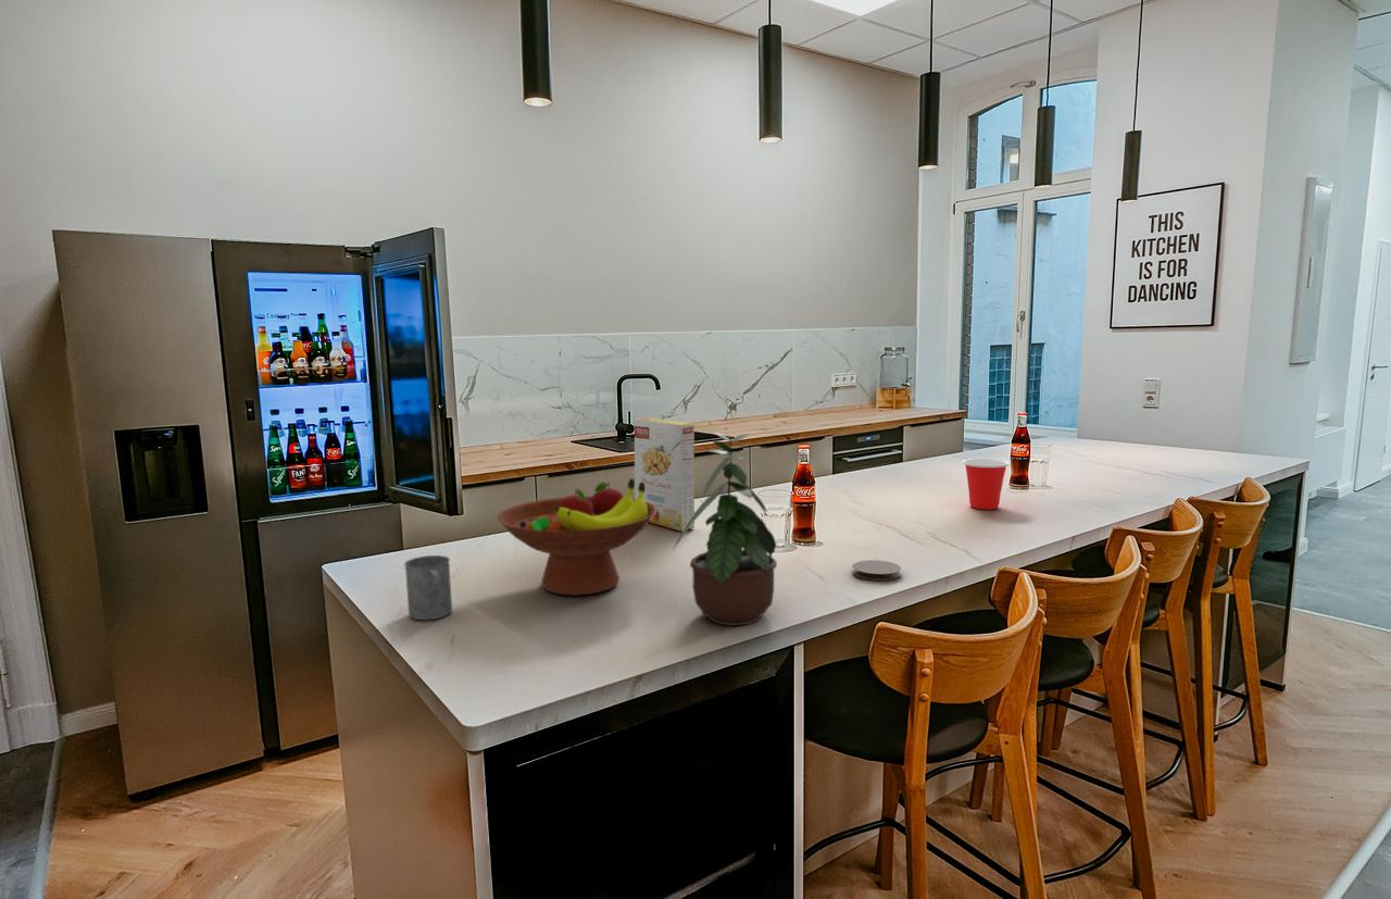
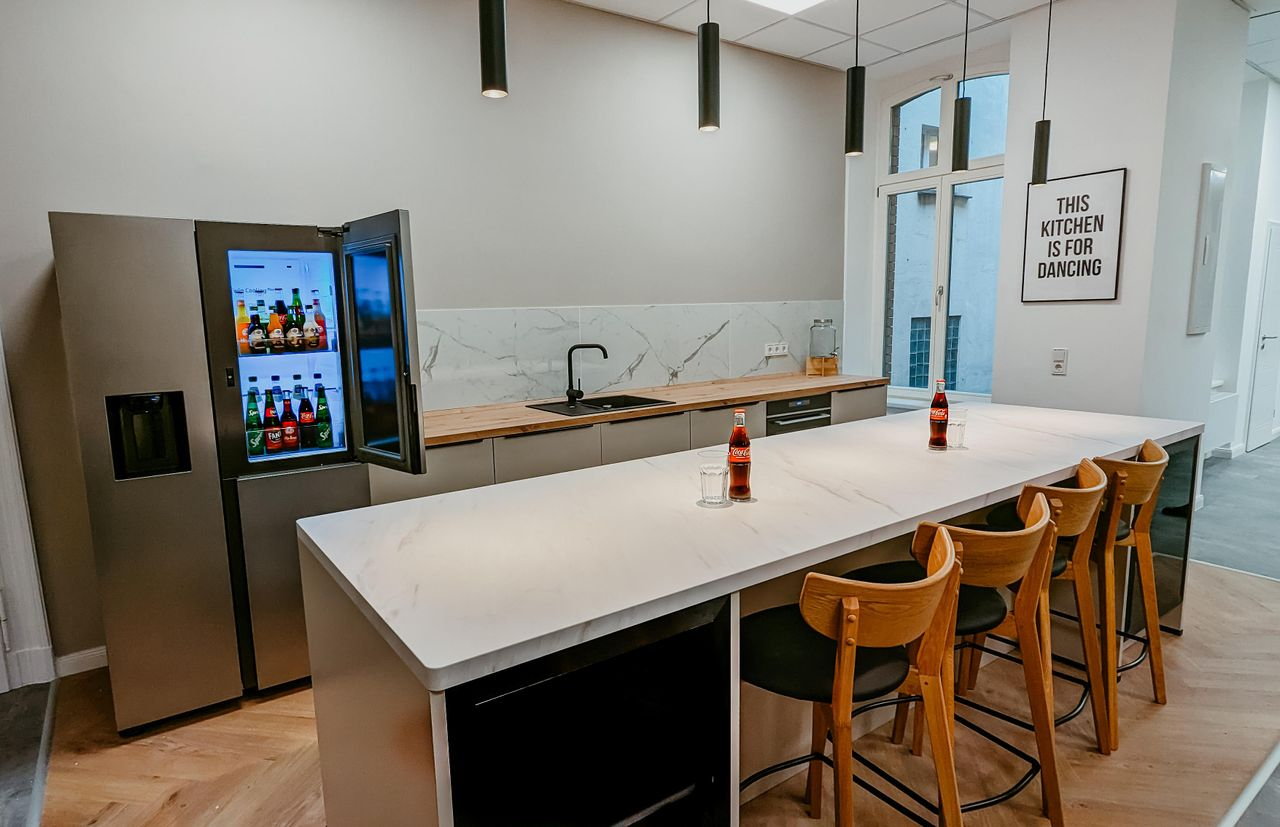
- cup [962,458,1011,511]
- coaster [852,559,902,582]
- potted plant [669,426,778,626]
- fruit bowl [497,477,656,597]
- mug [403,554,453,621]
- cereal box [634,416,696,532]
